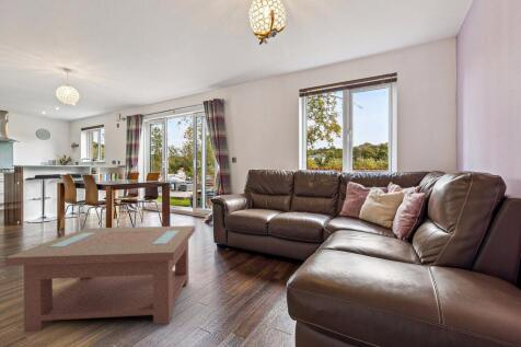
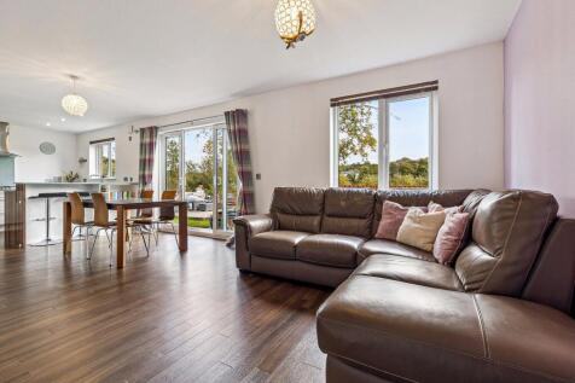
- coffee table [4,224,196,333]
